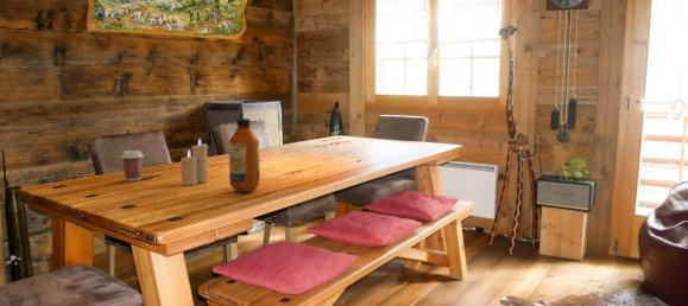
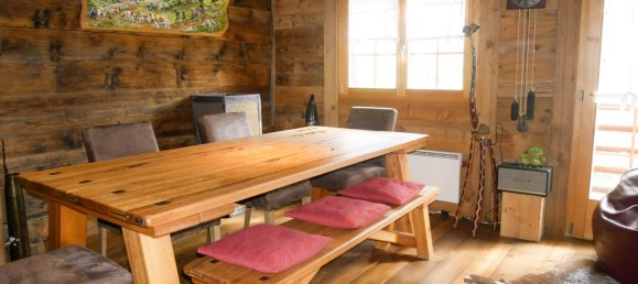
- coffee cup [120,149,145,181]
- candle [179,139,209,186]
- bottle [227,117,261,193]
